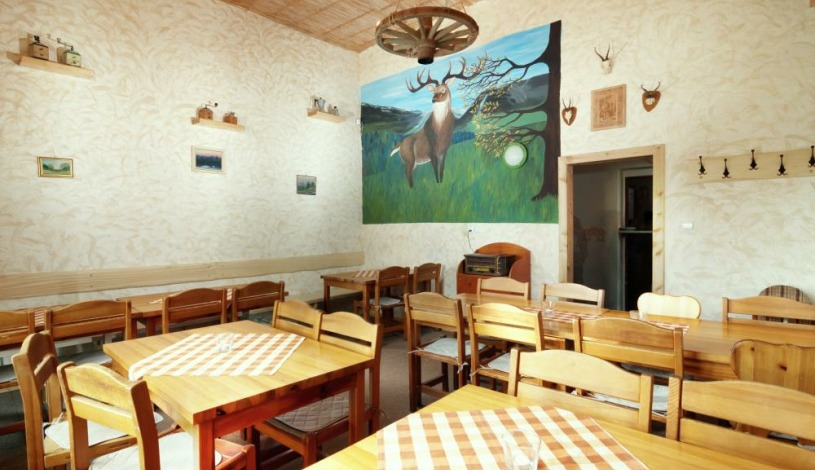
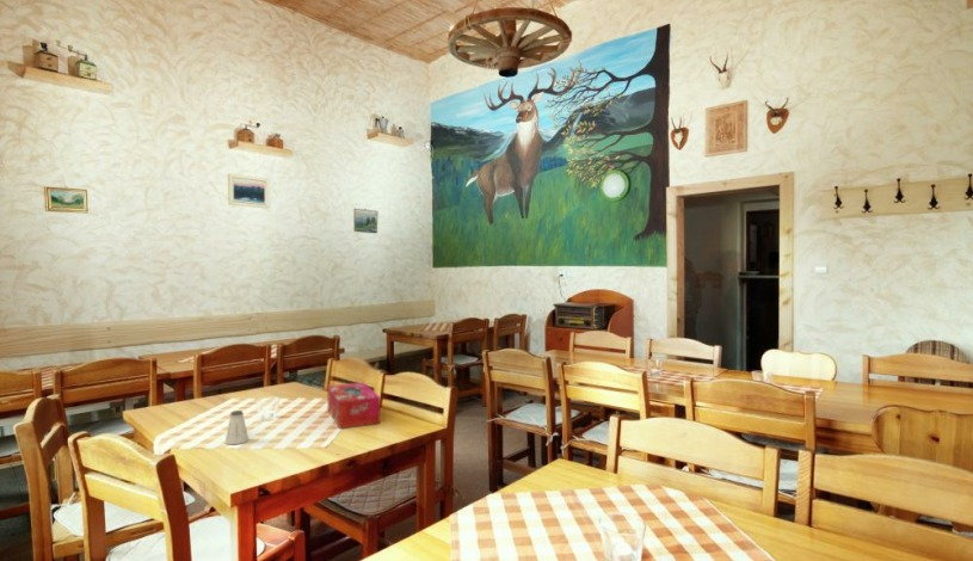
+ saltshaker [224,409,250,445]
+ tissue box [326,382,381,430]
